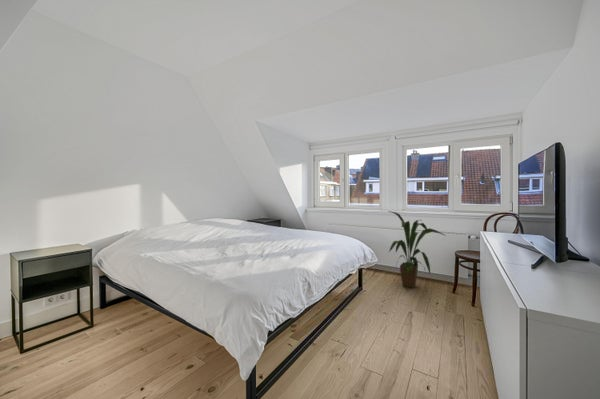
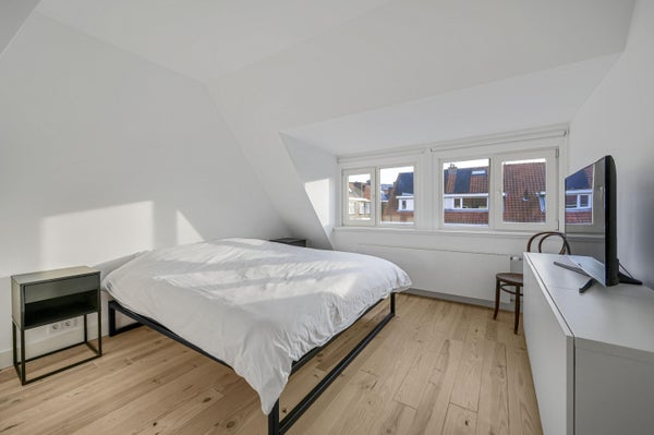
- house plant [387,210,447,289]
